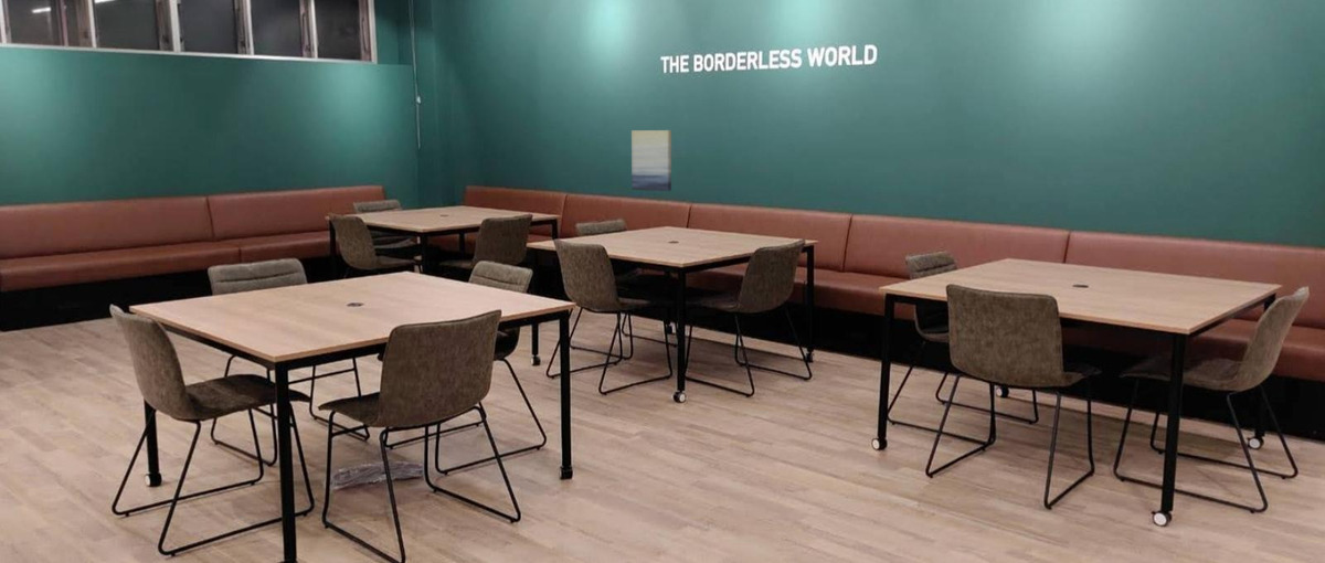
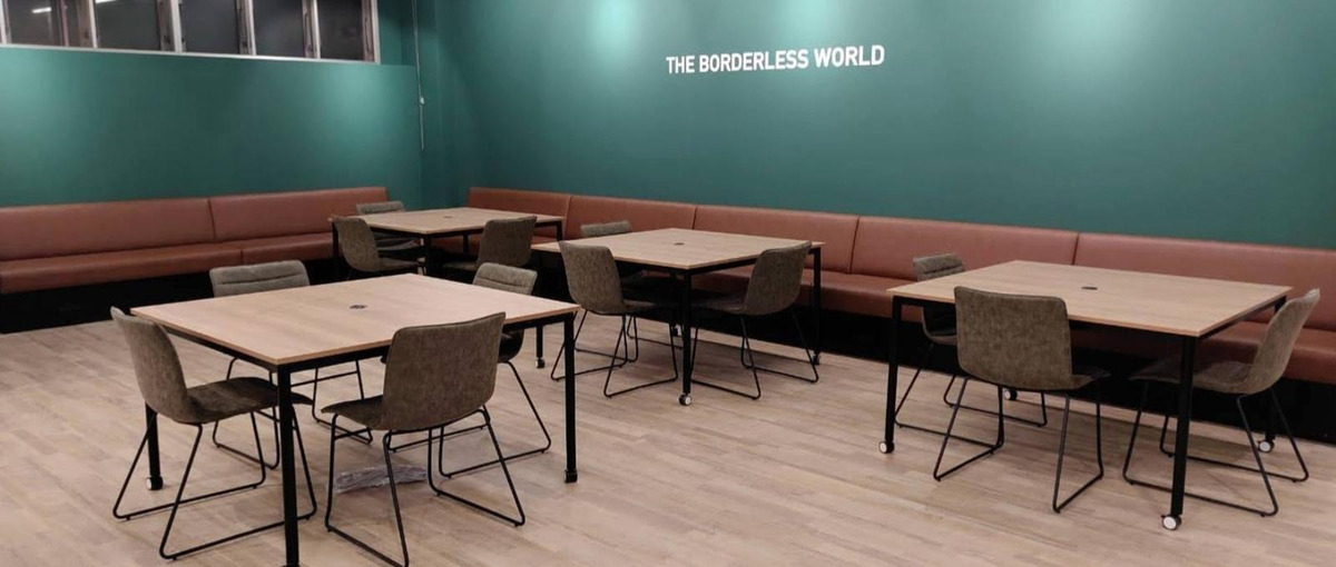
- wall art [630,129,672,192]
